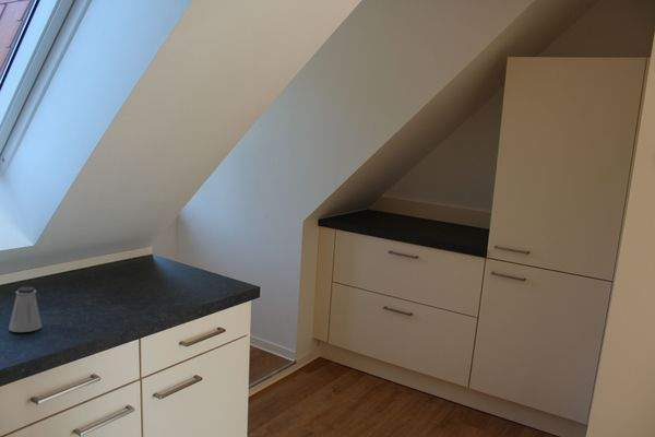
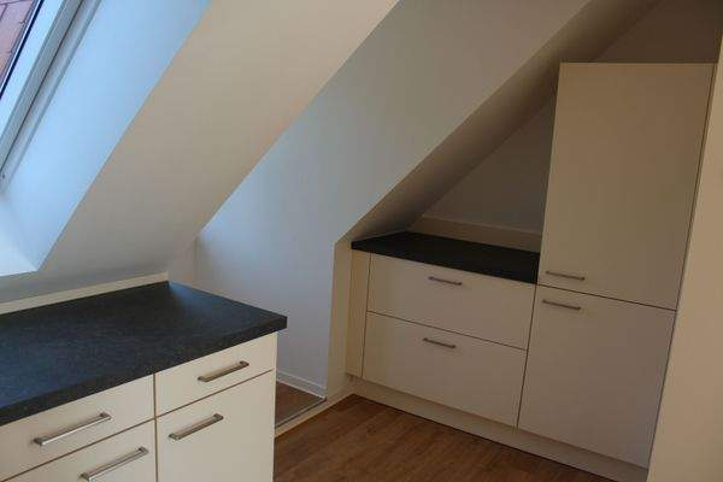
- saltshaker [8,286,43,333]
